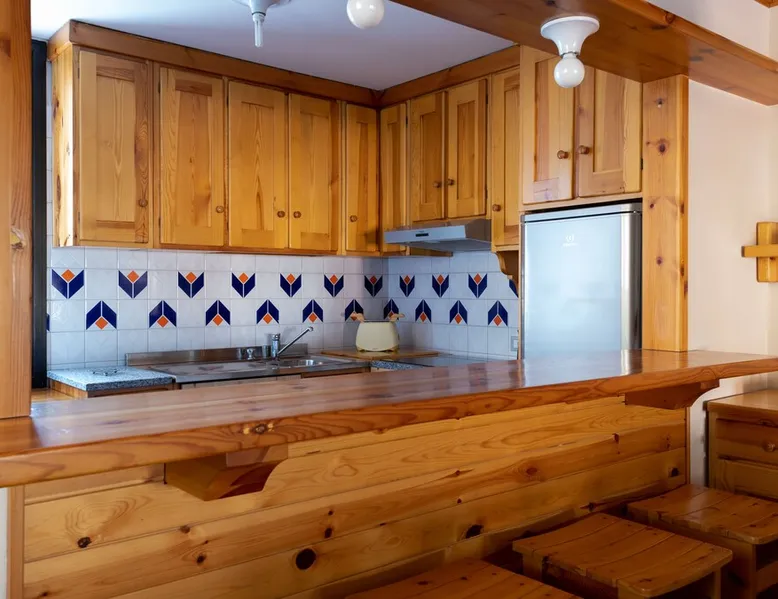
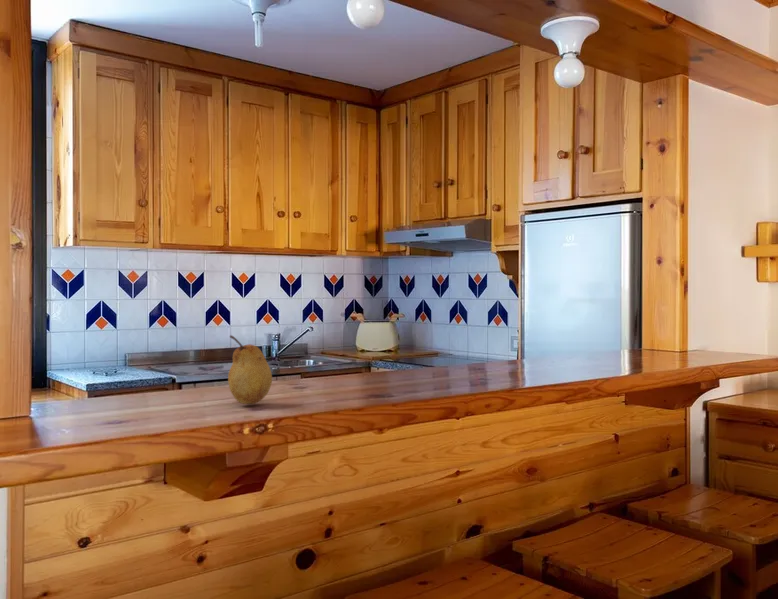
+ fruit [227,334,273,405]
